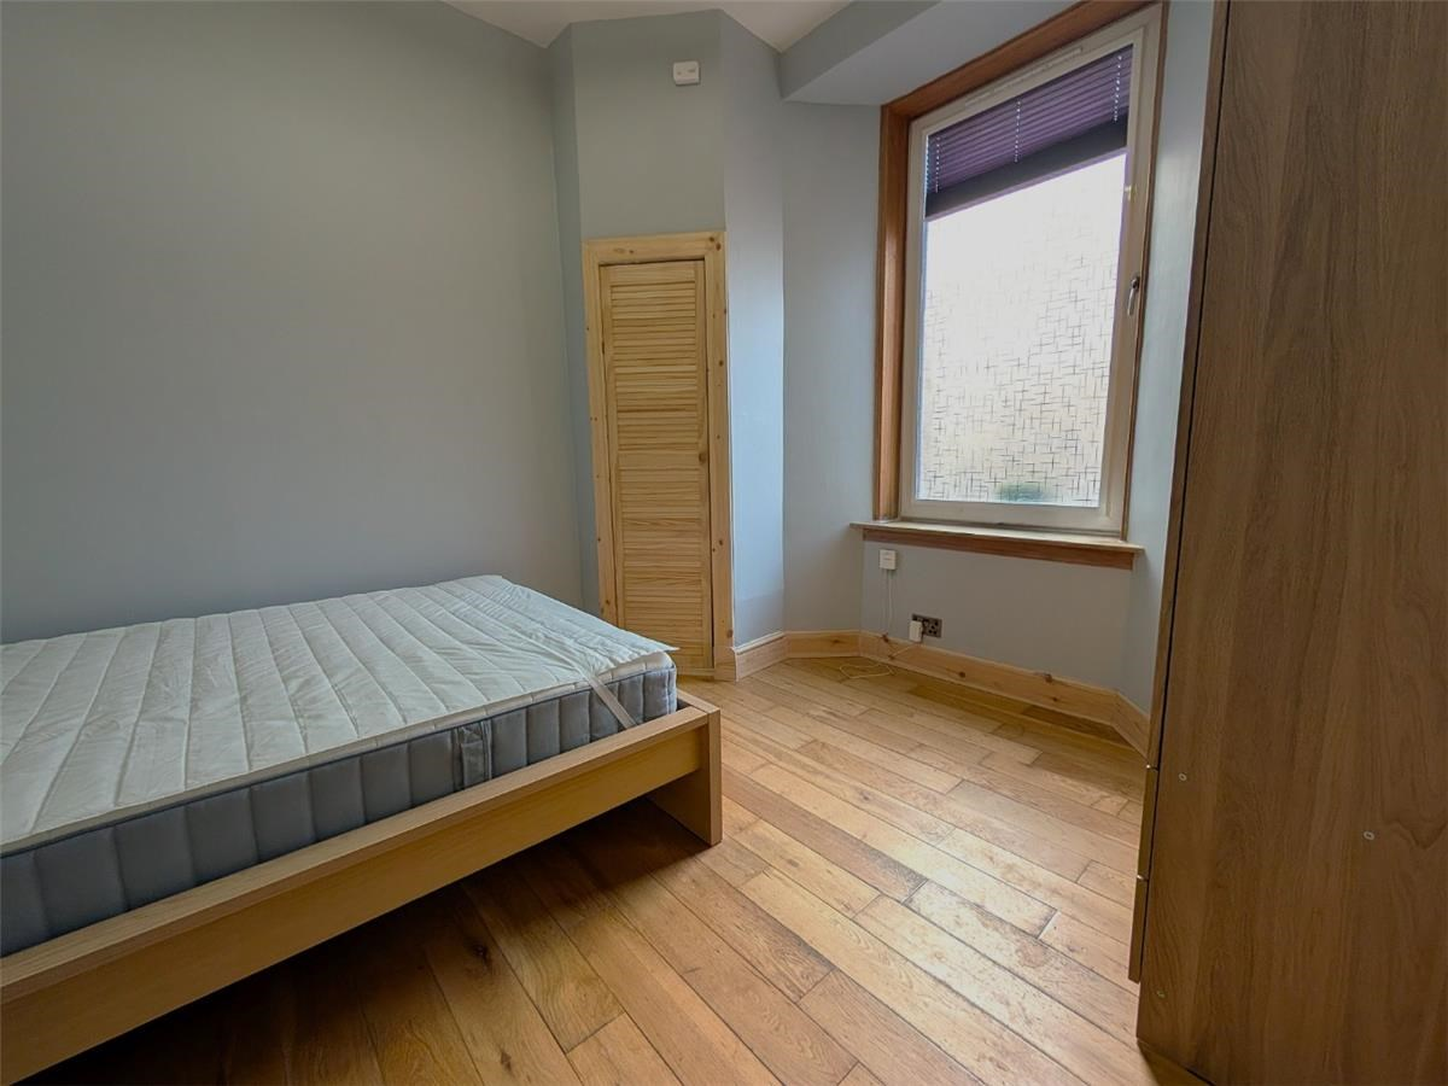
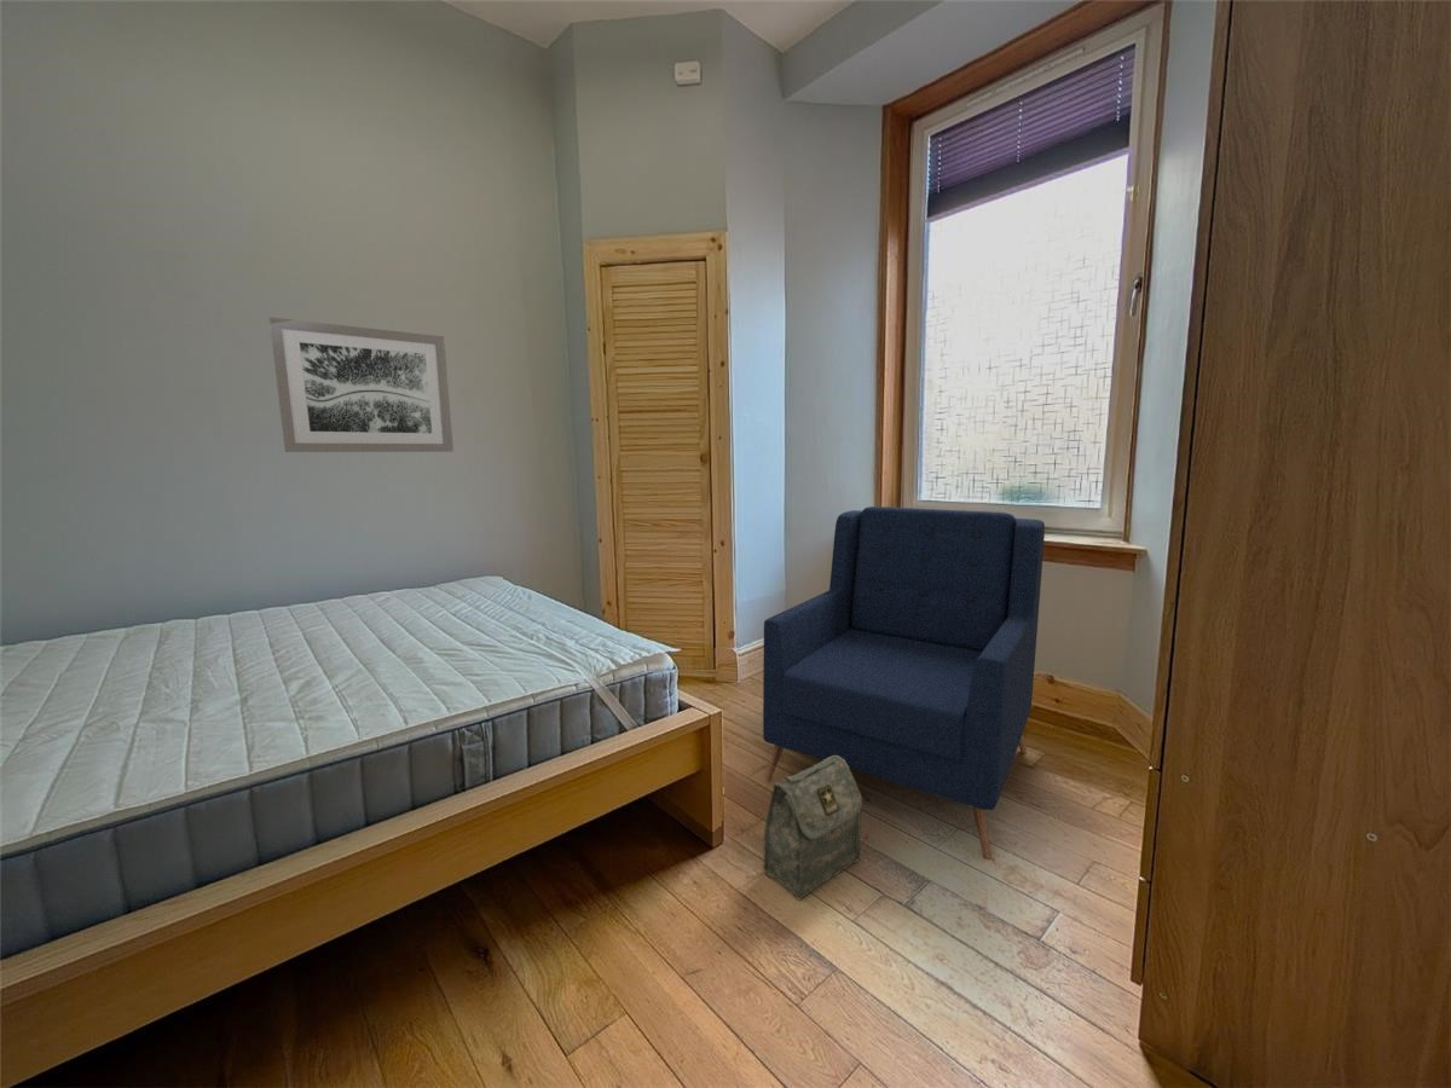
+ bag [762,756,863,901]
+ armchair [762,505,1046,860]
+ wall art [268,316,455,453]
